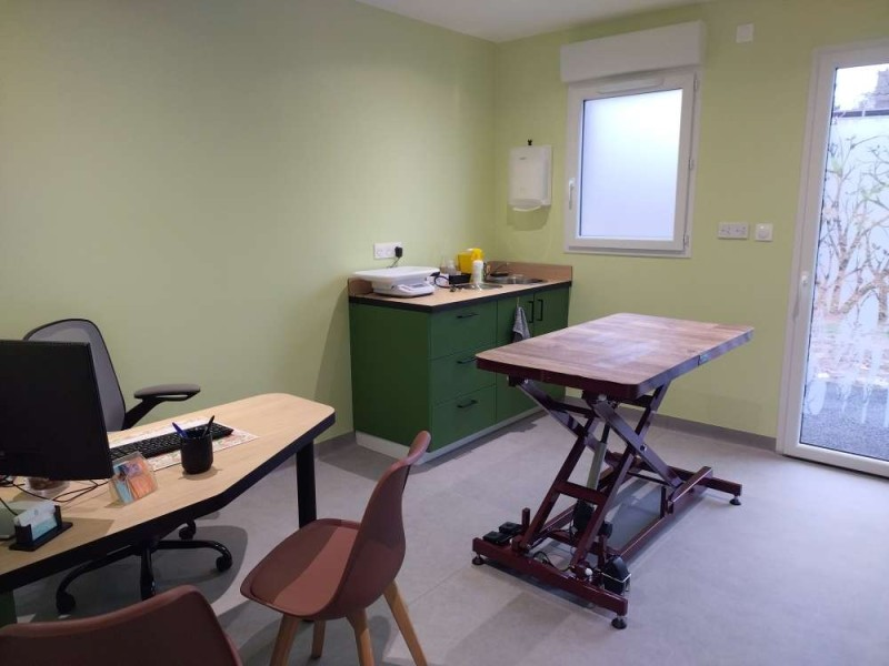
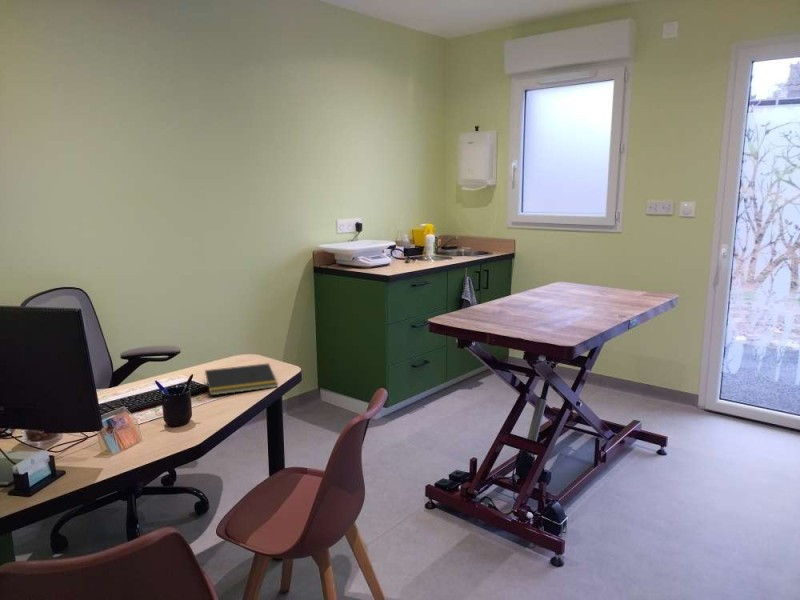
+ notepad [203,362,279,397]
